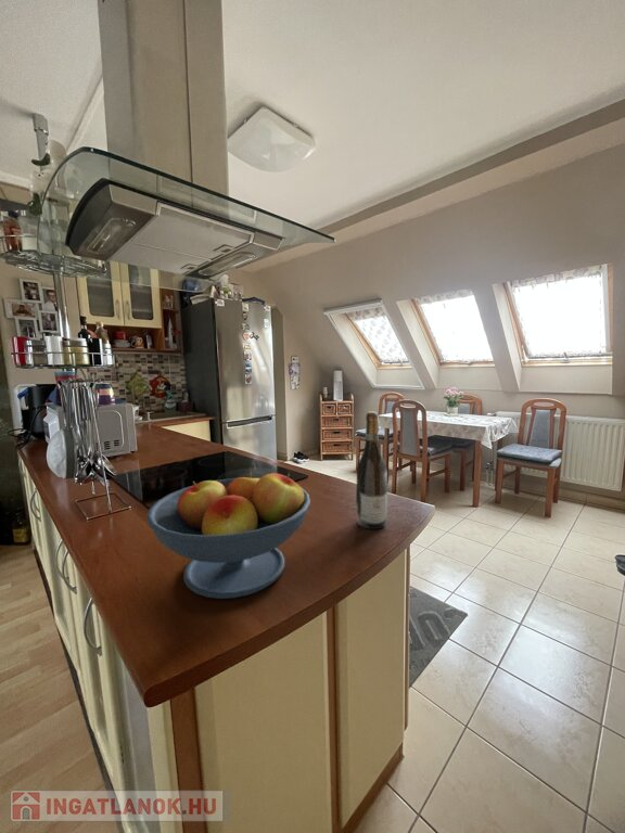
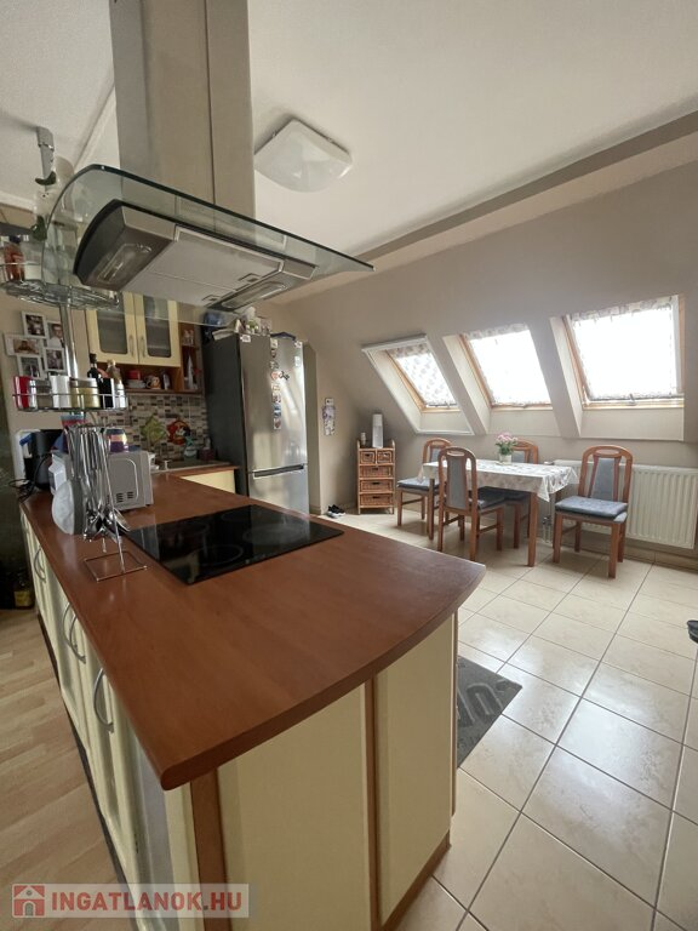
- wine bottle [355,411,388,530]
- fruit bowl [145,471,311,600]
